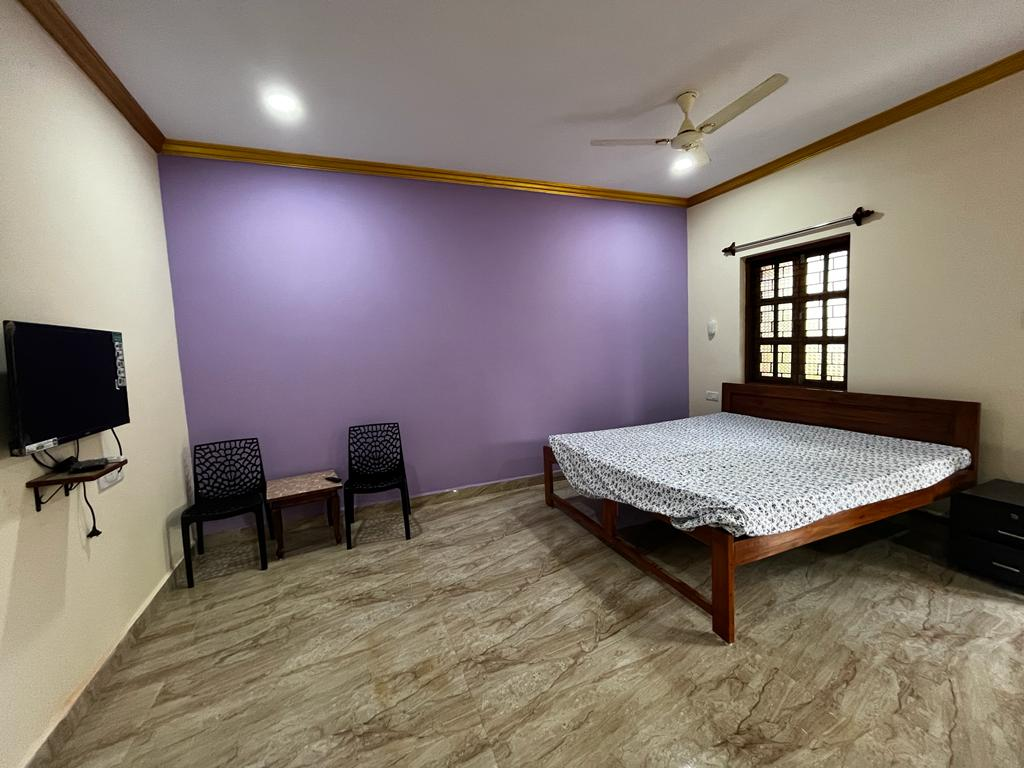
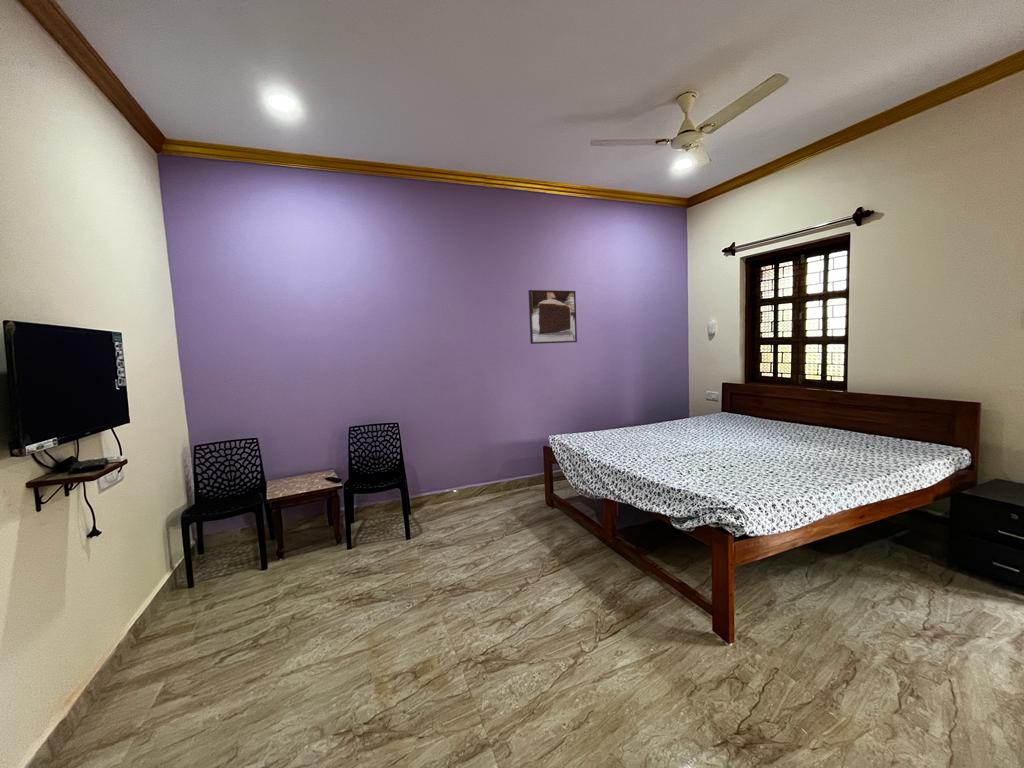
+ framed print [527,289,578,345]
